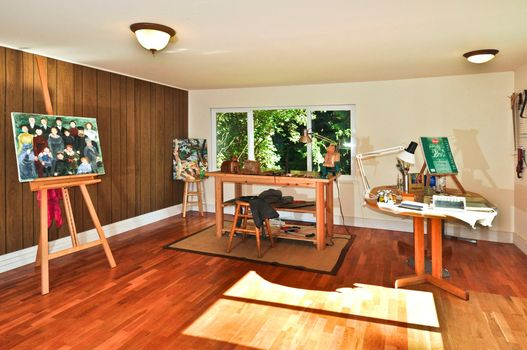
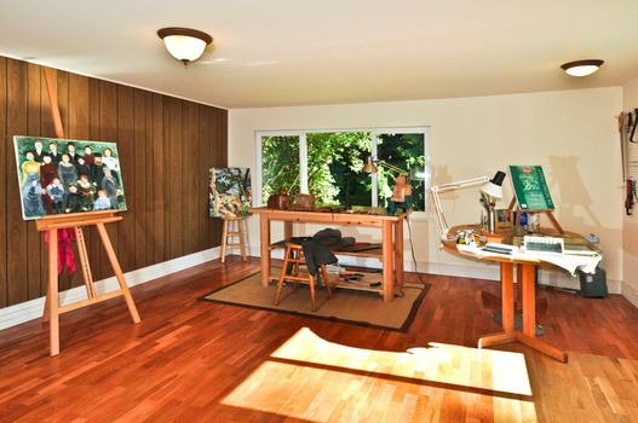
+ vacuum cleaner [575,232,609,299]
